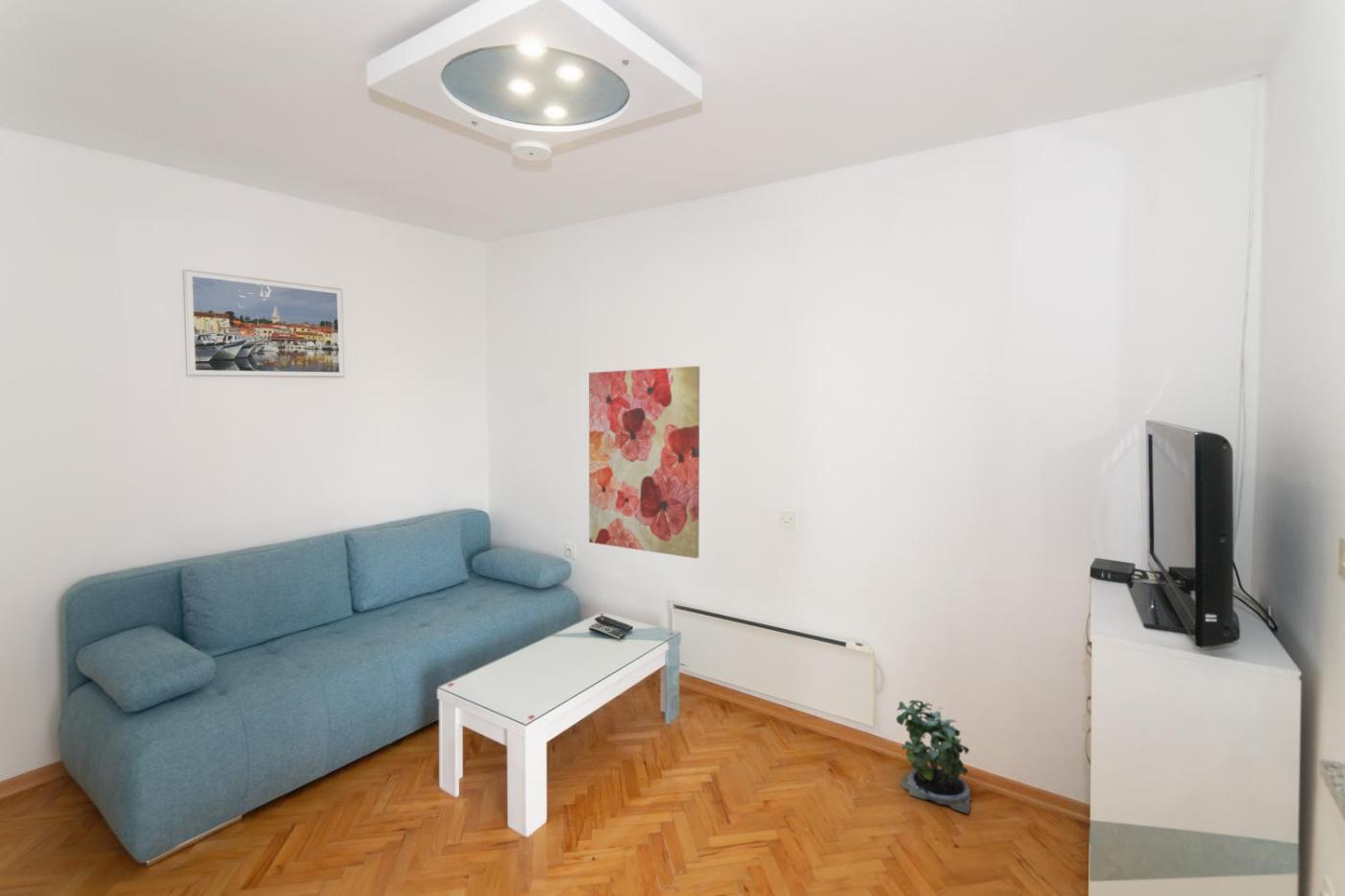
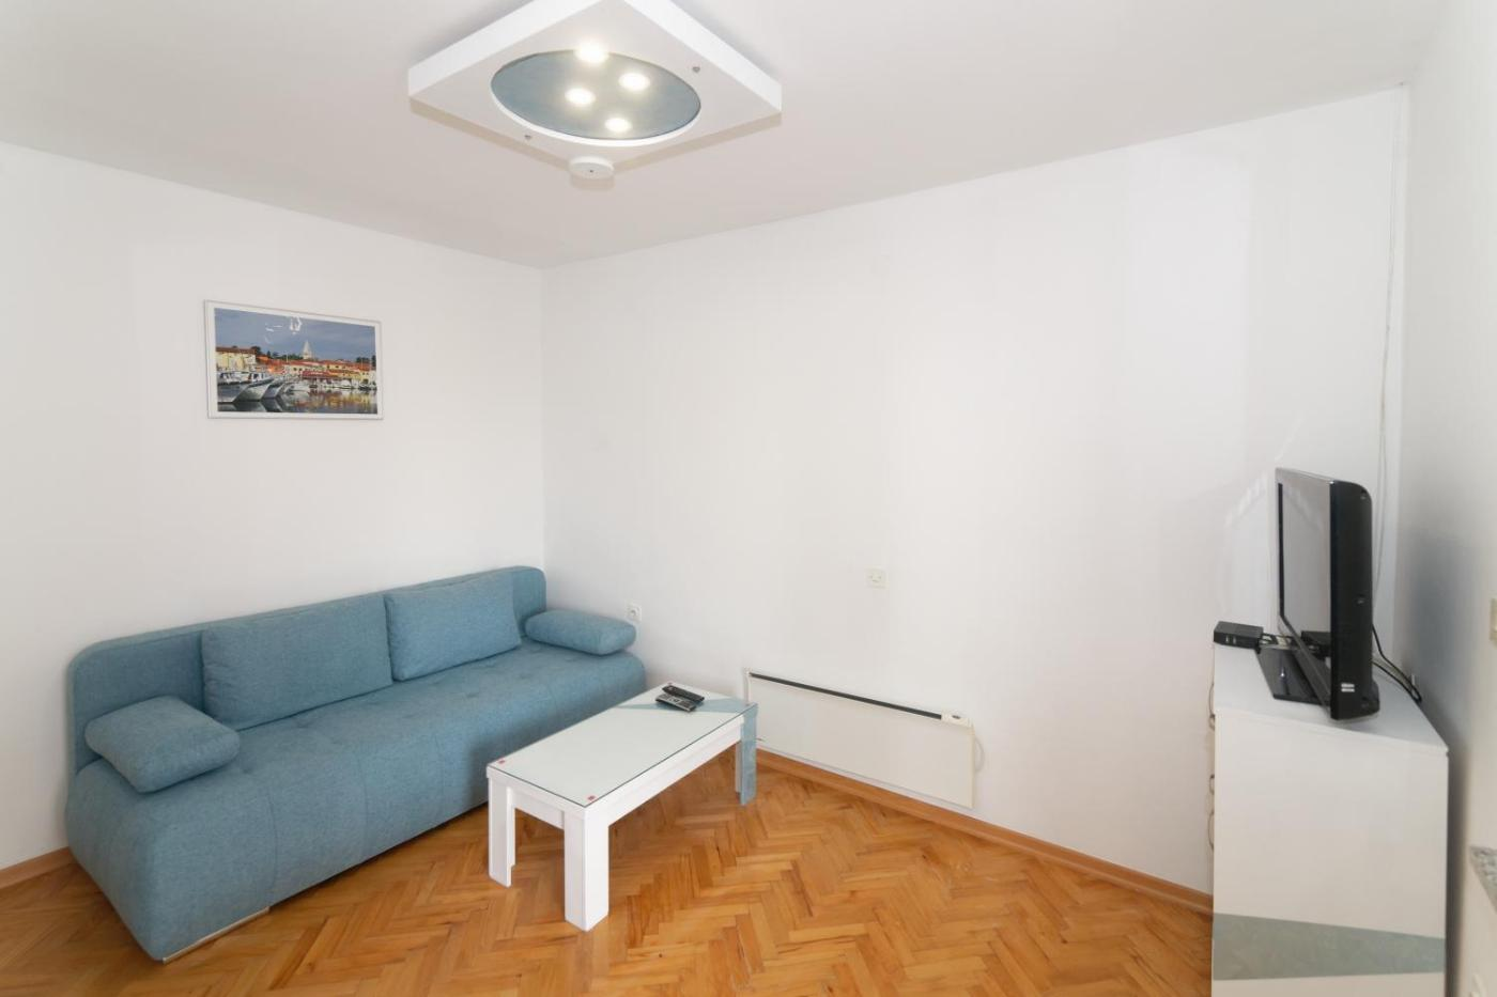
- potted plant [895,699,973,815]
- wall art [588,365,700,559]
